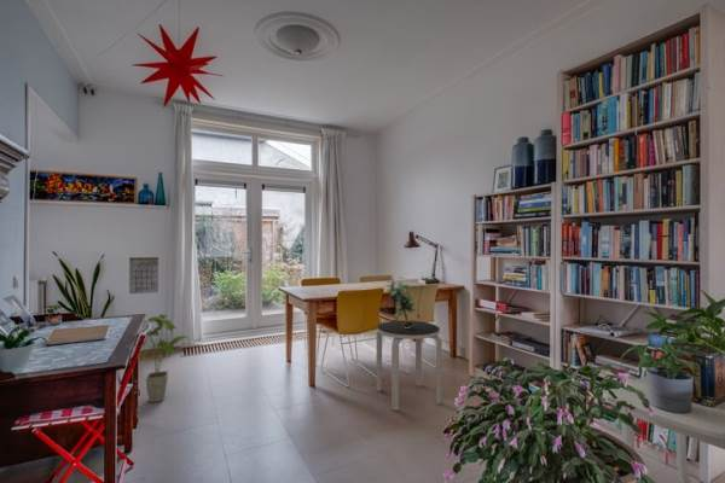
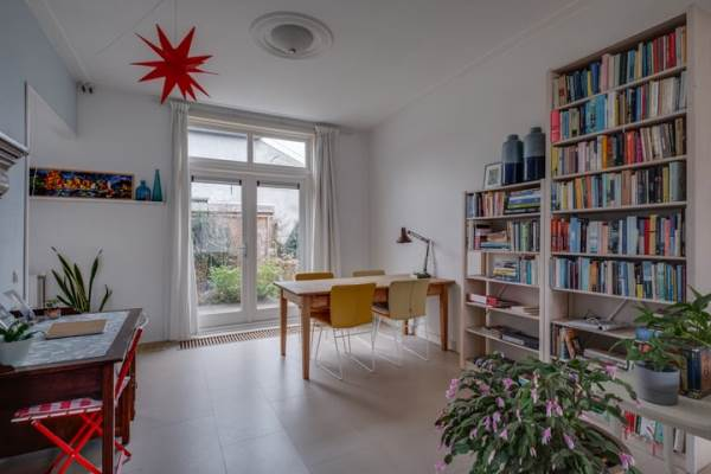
- side table [375,320,443,412]
- potted plant [384,275,419,328]
- calendar [128,256,160,296]
- house plant [141,313,190,403]
